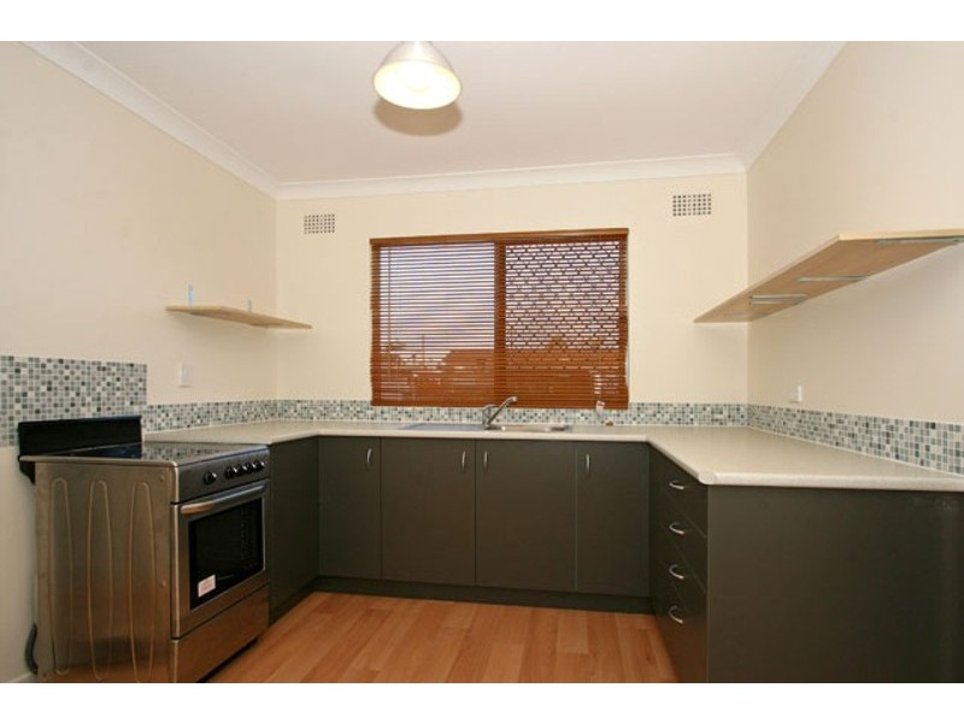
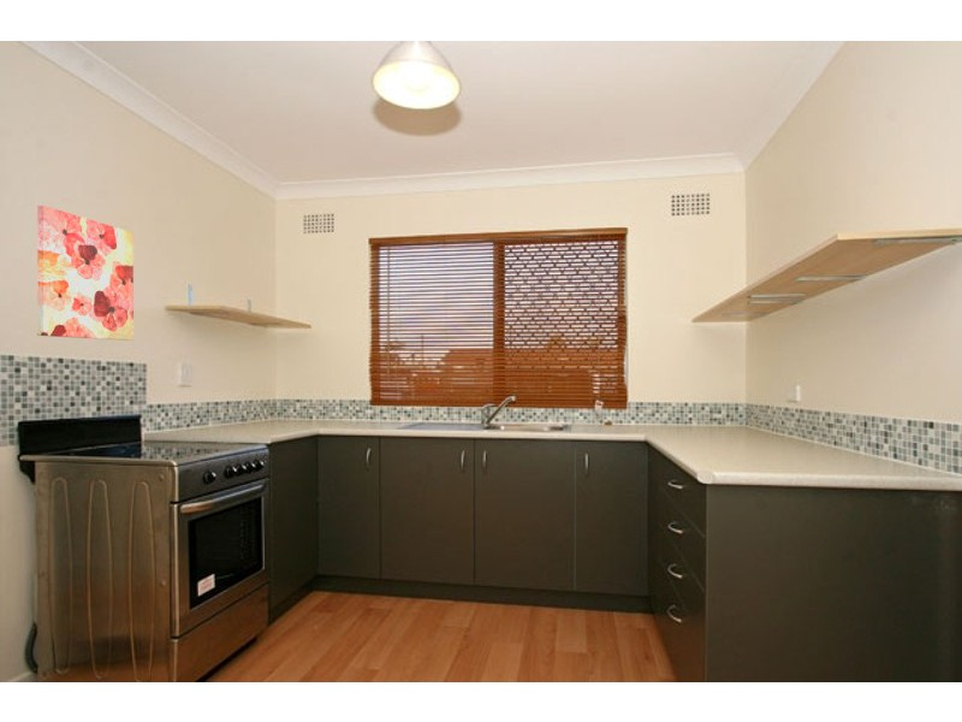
+ wall art [36,205,135,342]
